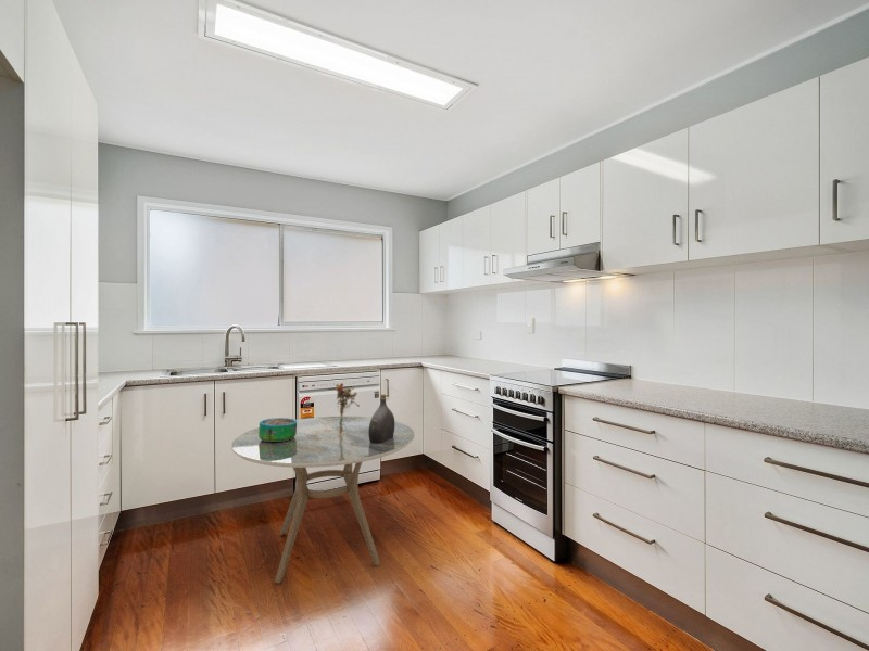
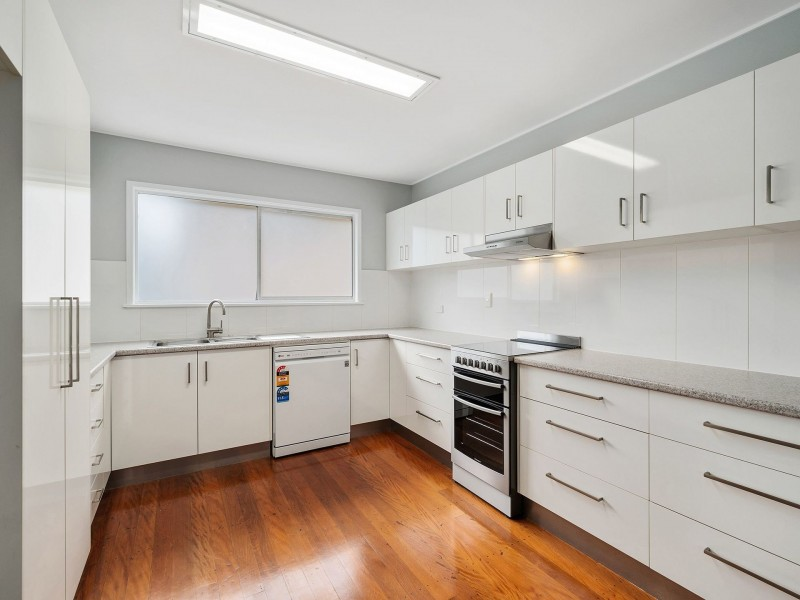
- decorative bowl [259,417,297,442]
- bouquet [333,382,361,434]
- dining table [230,416,415,585]
- water jug [368,393,395,443]
